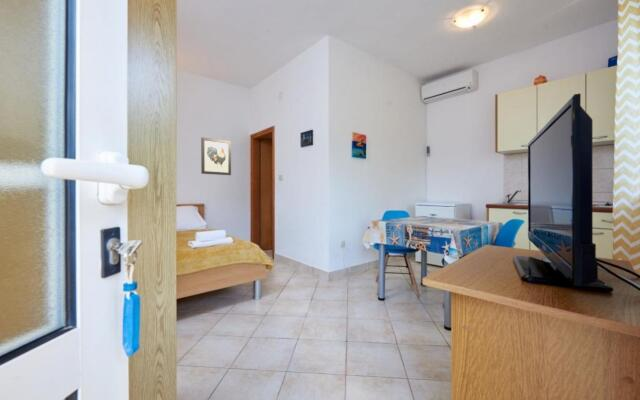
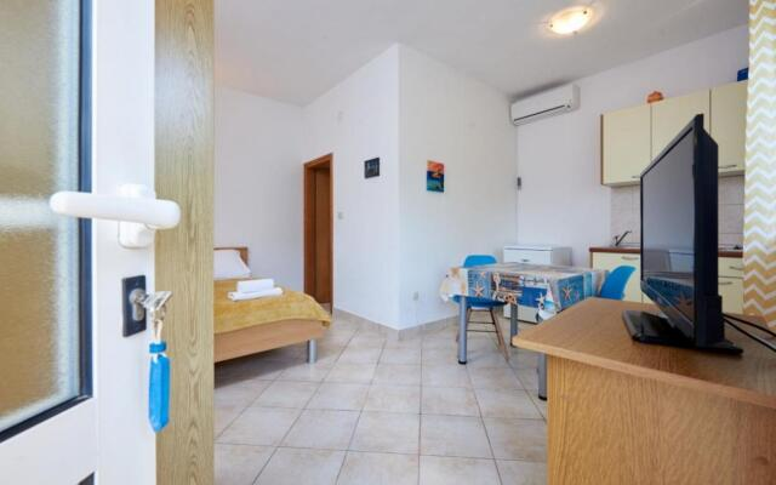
- wall art [200,136,232,176]
